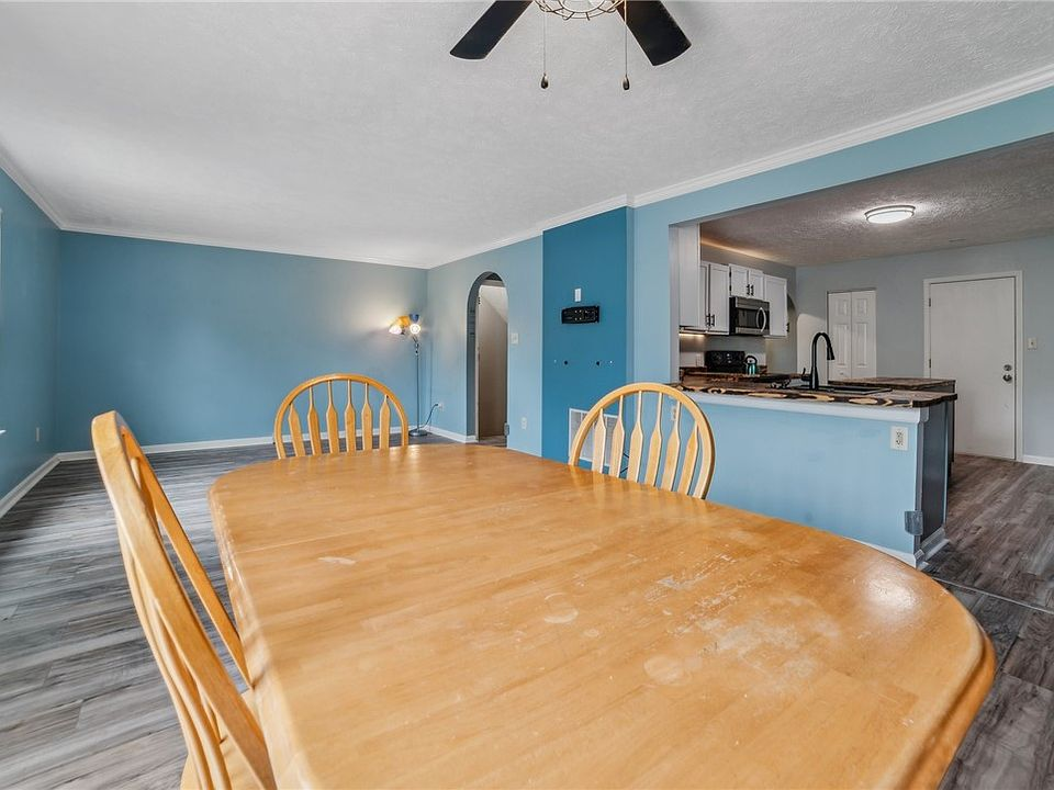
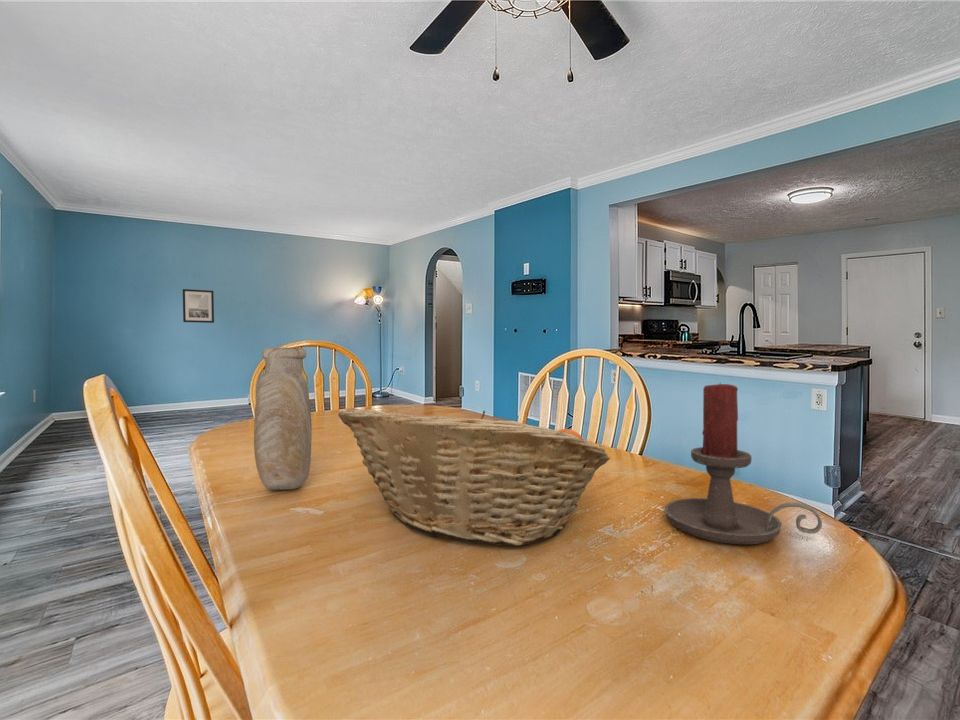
+ wall art [182,288,215,324]
+ vase [253,346,313,491]
+ fruit basket [337,407,611,547]
+ candle holder [664,382,823,545]
